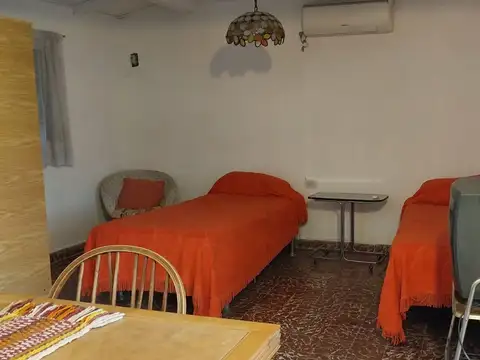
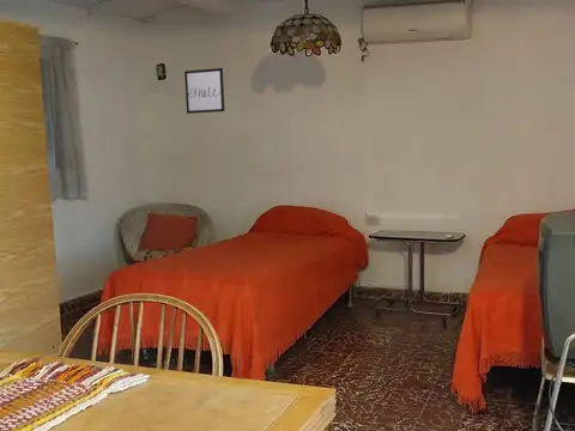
+ wall art [183,67,225,115]
